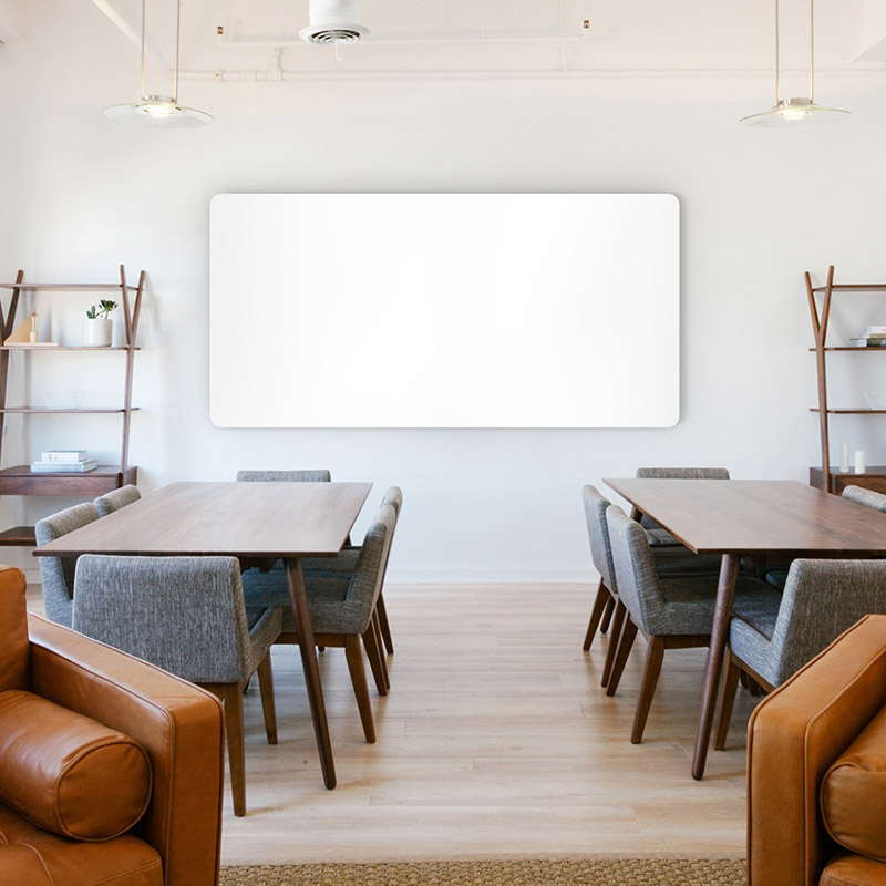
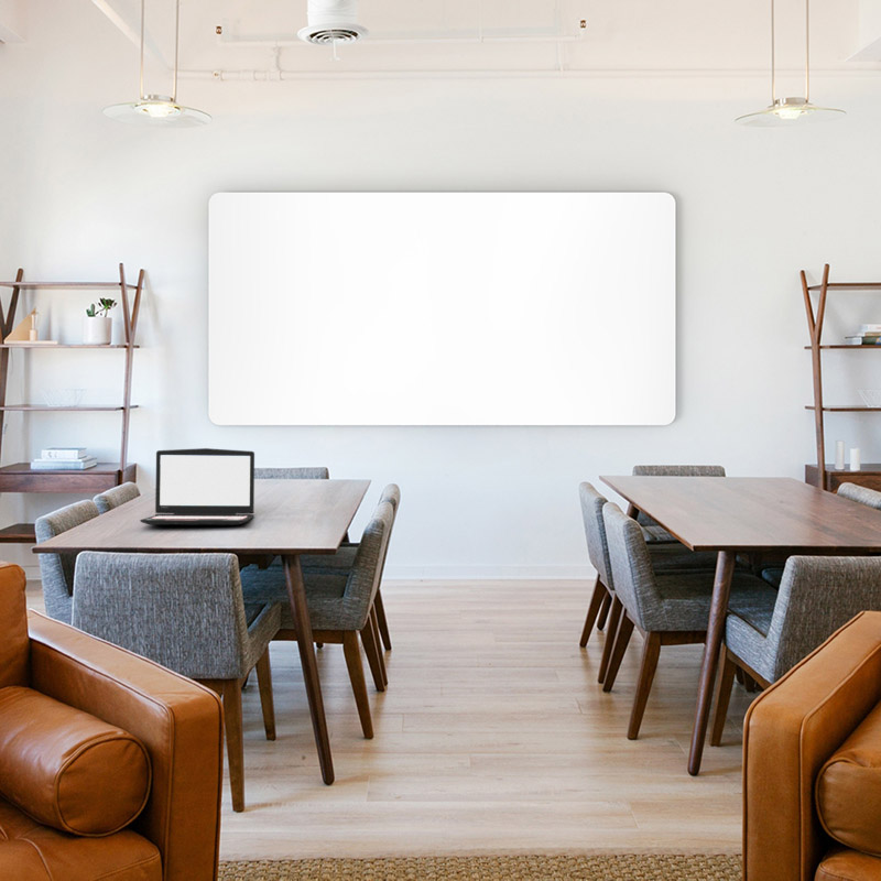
+ laptop [139,447,255,526]
